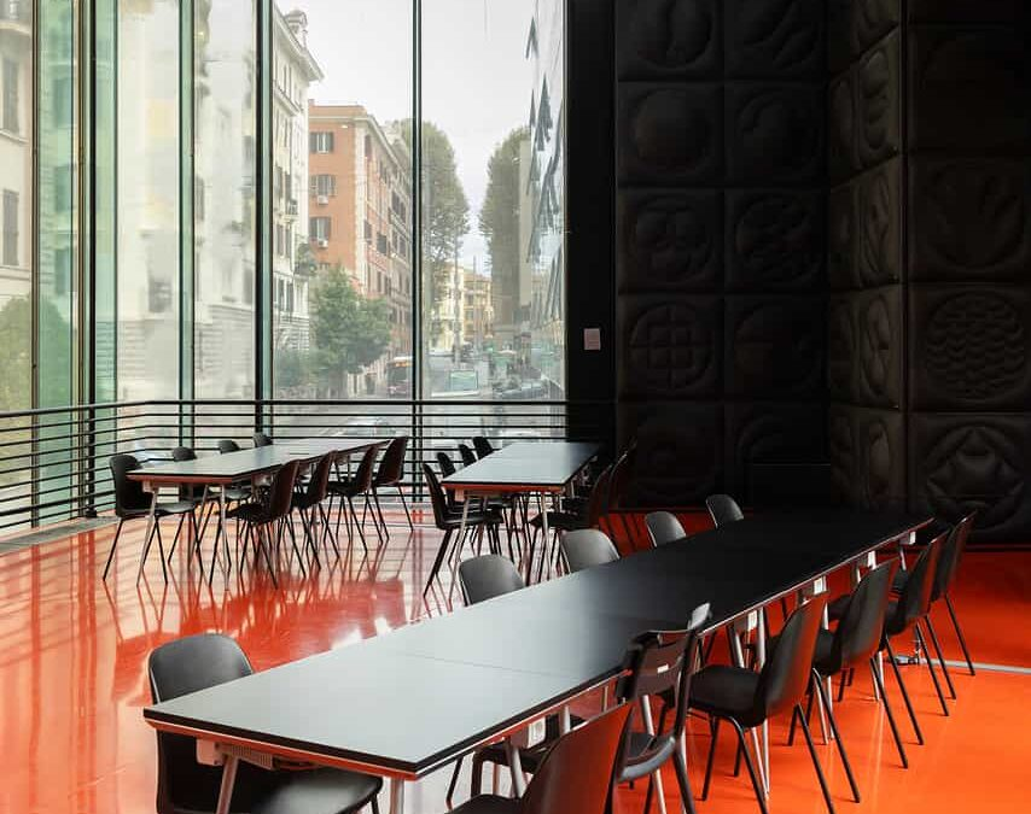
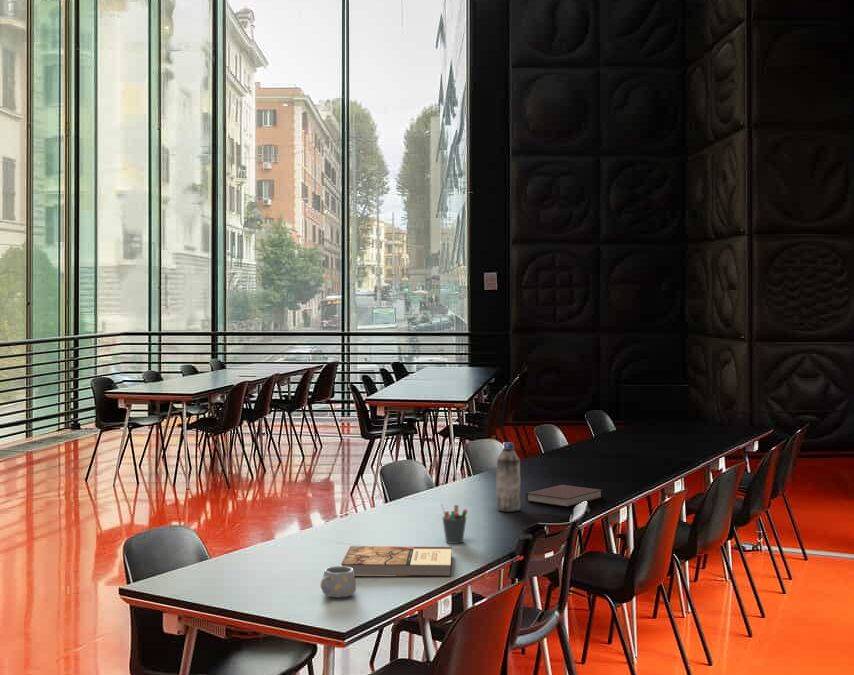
+ book [340,545,453,577]
+ notebook [525,484,603,508]
+ mug [320,565,357,598]
+ water bottle [496,441,521,513]
+ pen holder [440,502,468,545]
